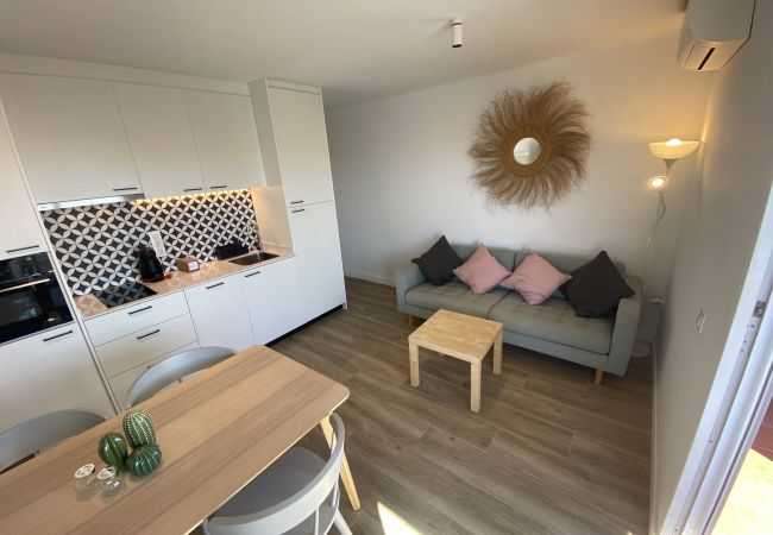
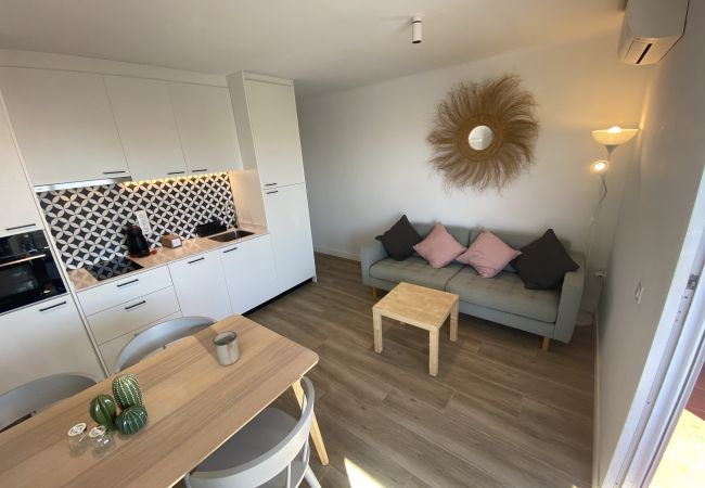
+ mug [213,330,241,367]
